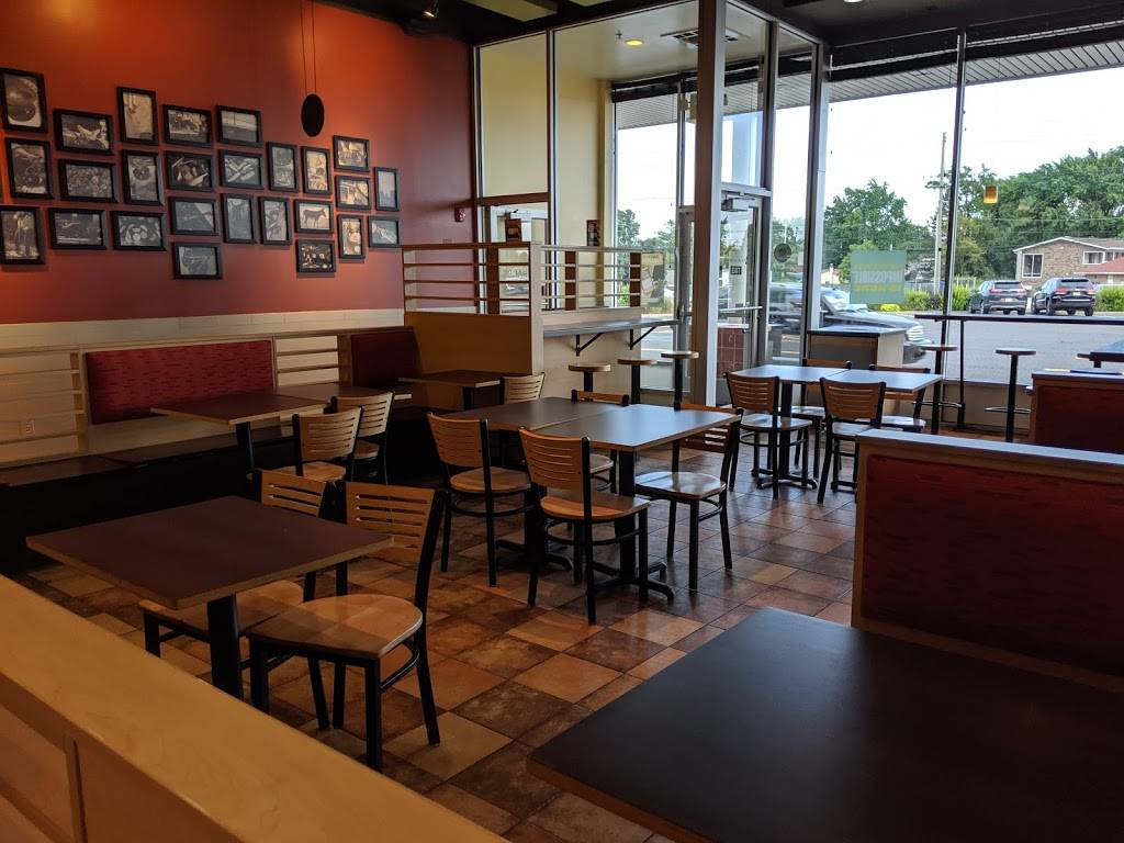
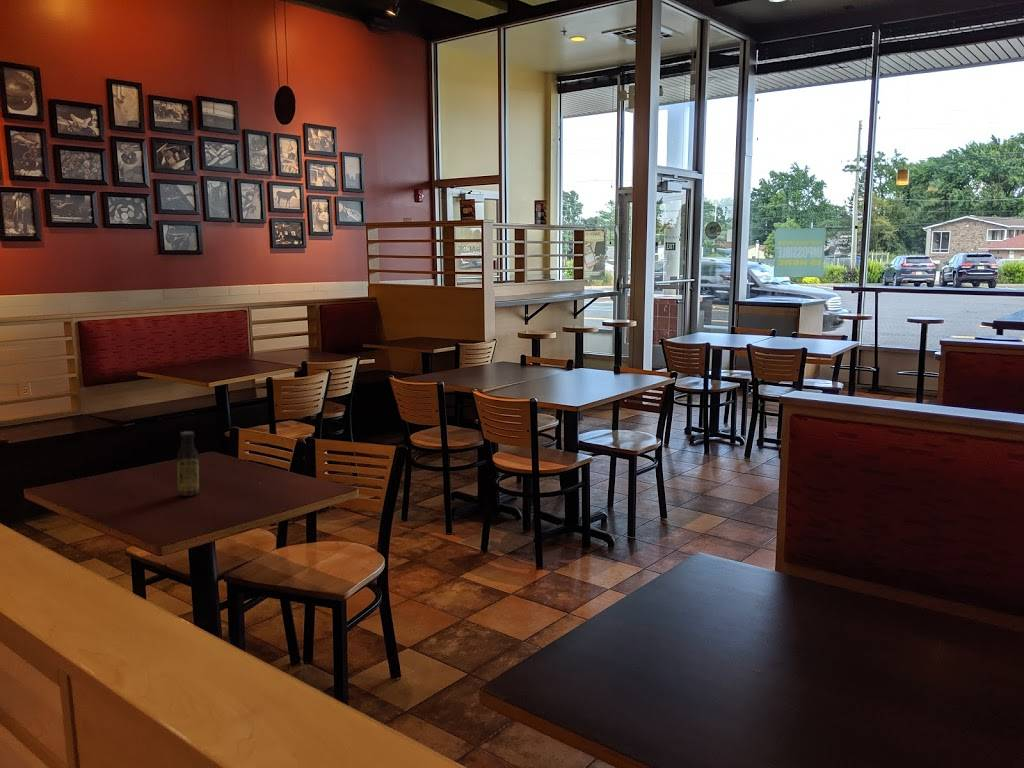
+ sauce bottle [176,431,200,497]
